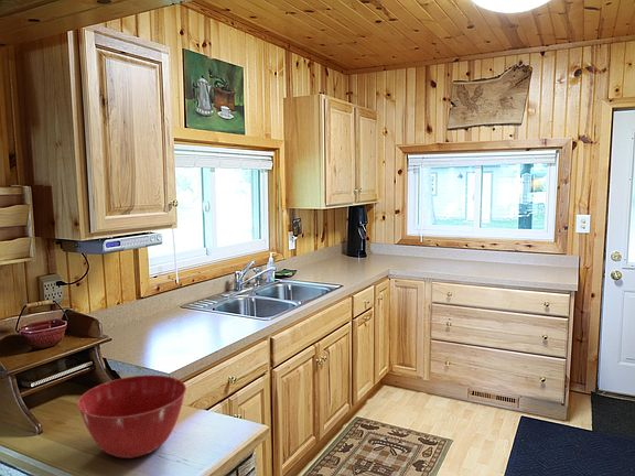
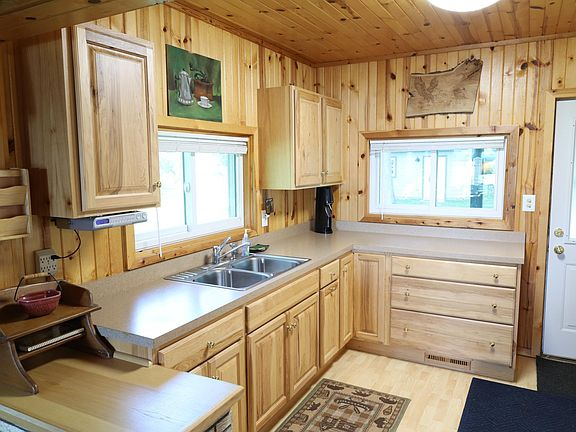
- mixing bowl [76,374,187,459]
